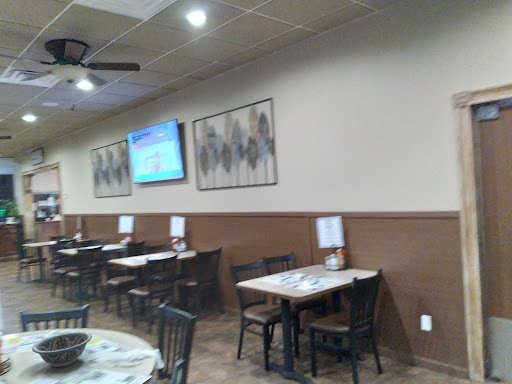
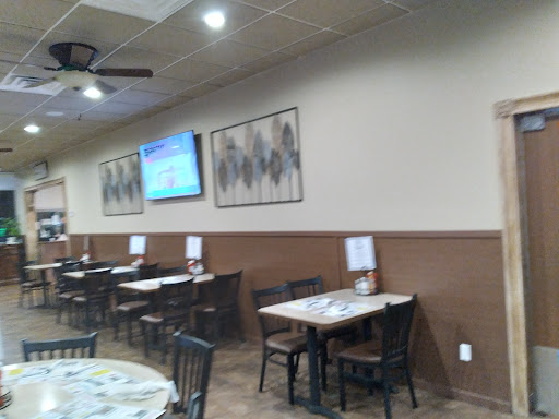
- bowl [31,331,93,368]
